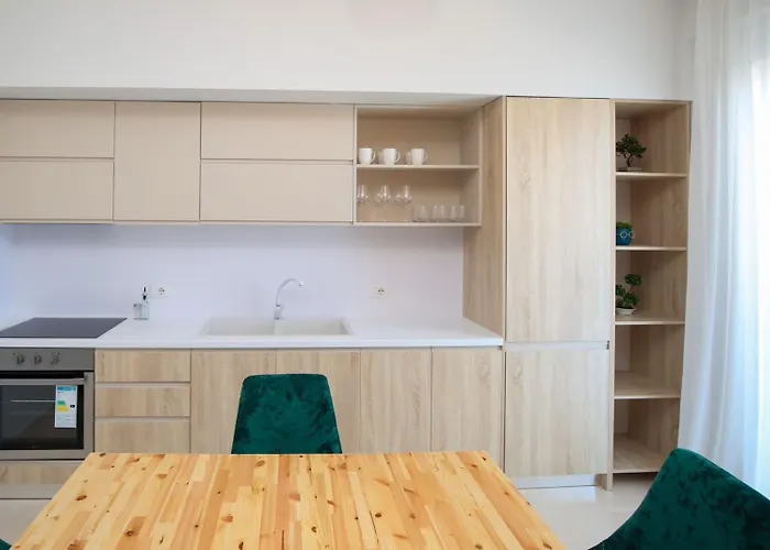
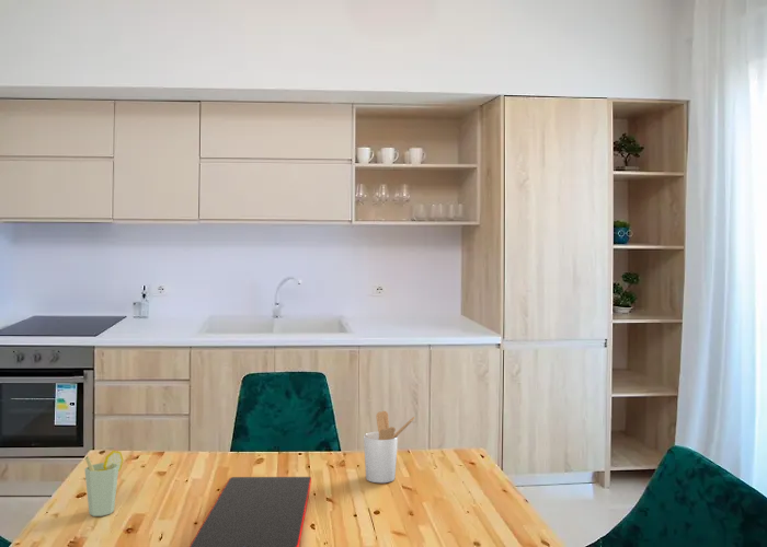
+ cup [83,450,125,517]
+ cutting board [188,476,312,547]
+ utensil holder [363,410,416,484]
